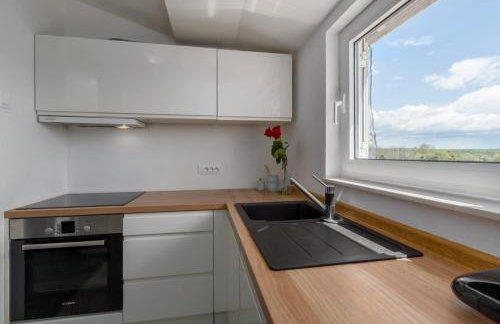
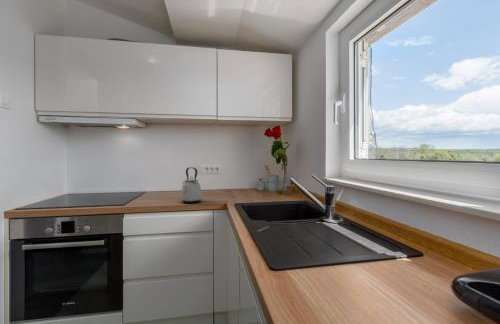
+ kettle [180,166,203,204]
